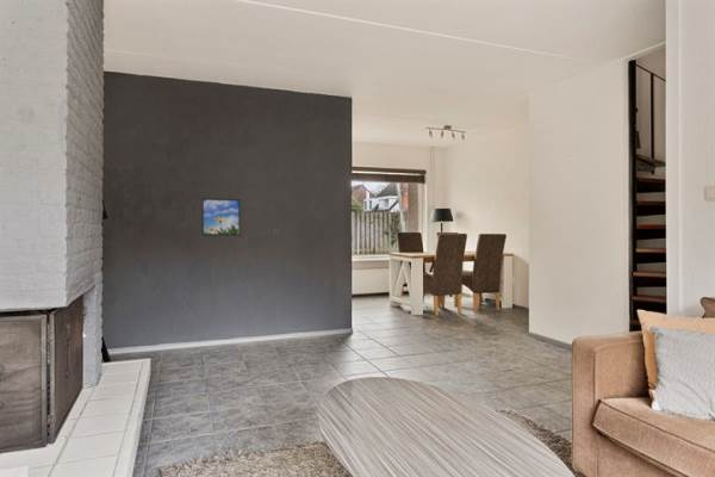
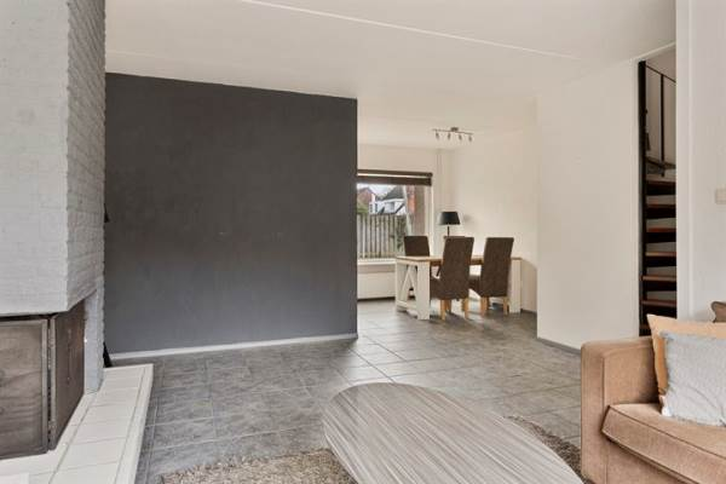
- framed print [200,197,242,237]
